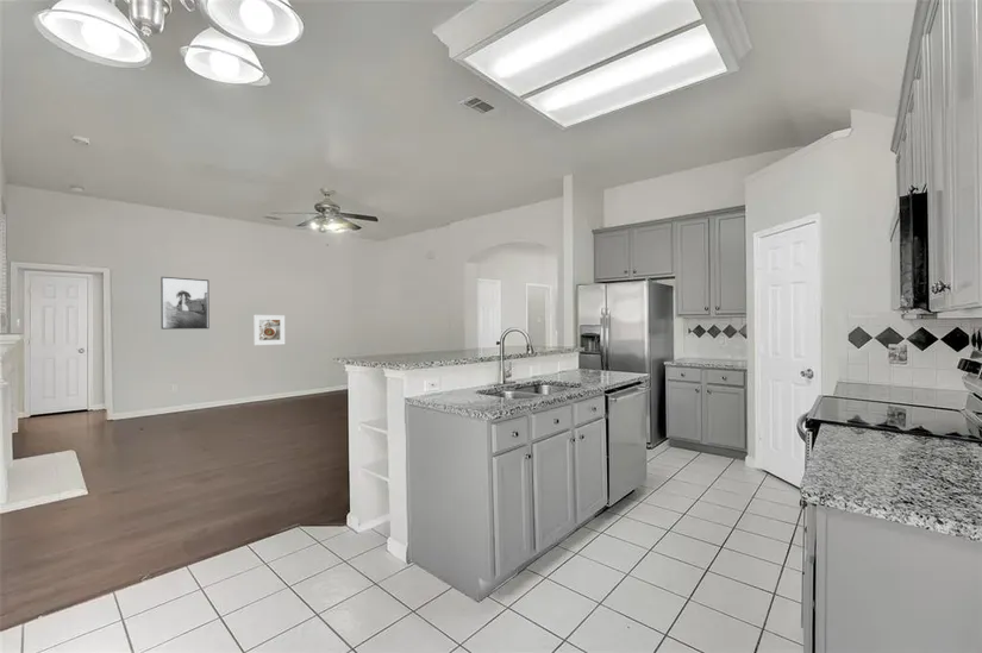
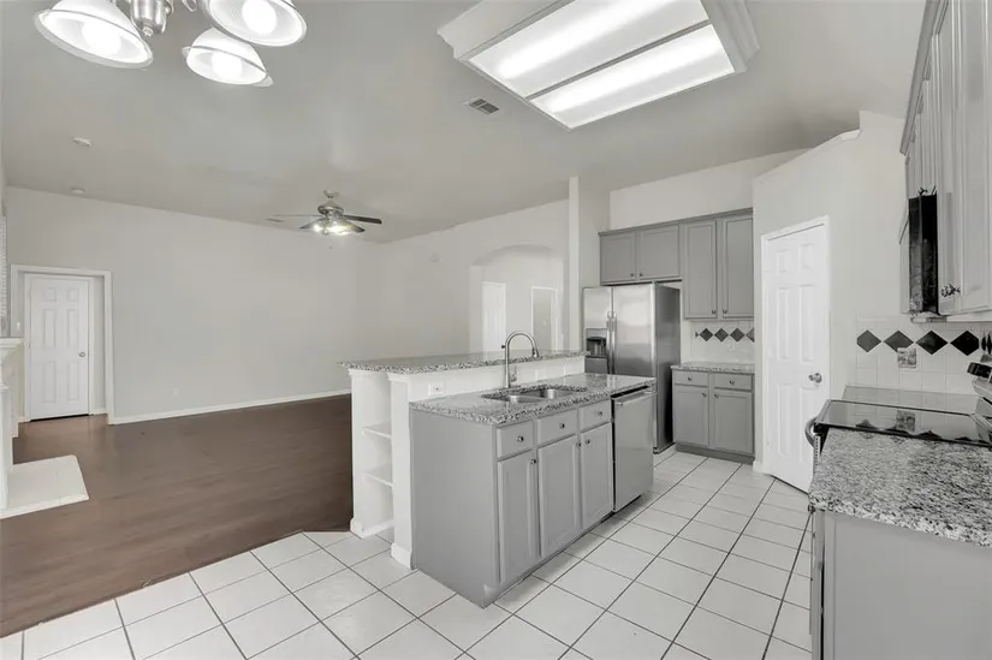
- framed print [160,276,211,331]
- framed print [252,314,286,346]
